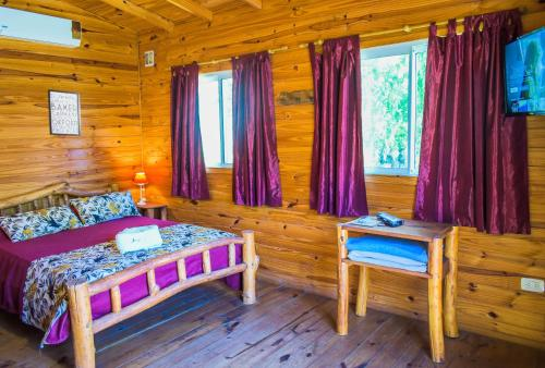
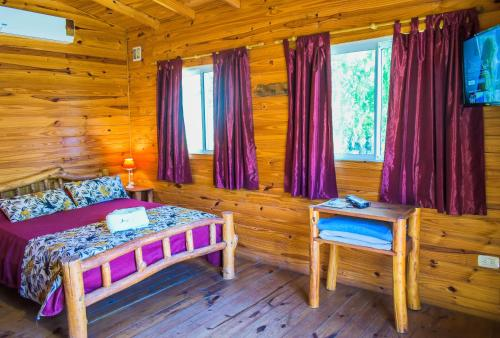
- wall art [47,88,82,137]
